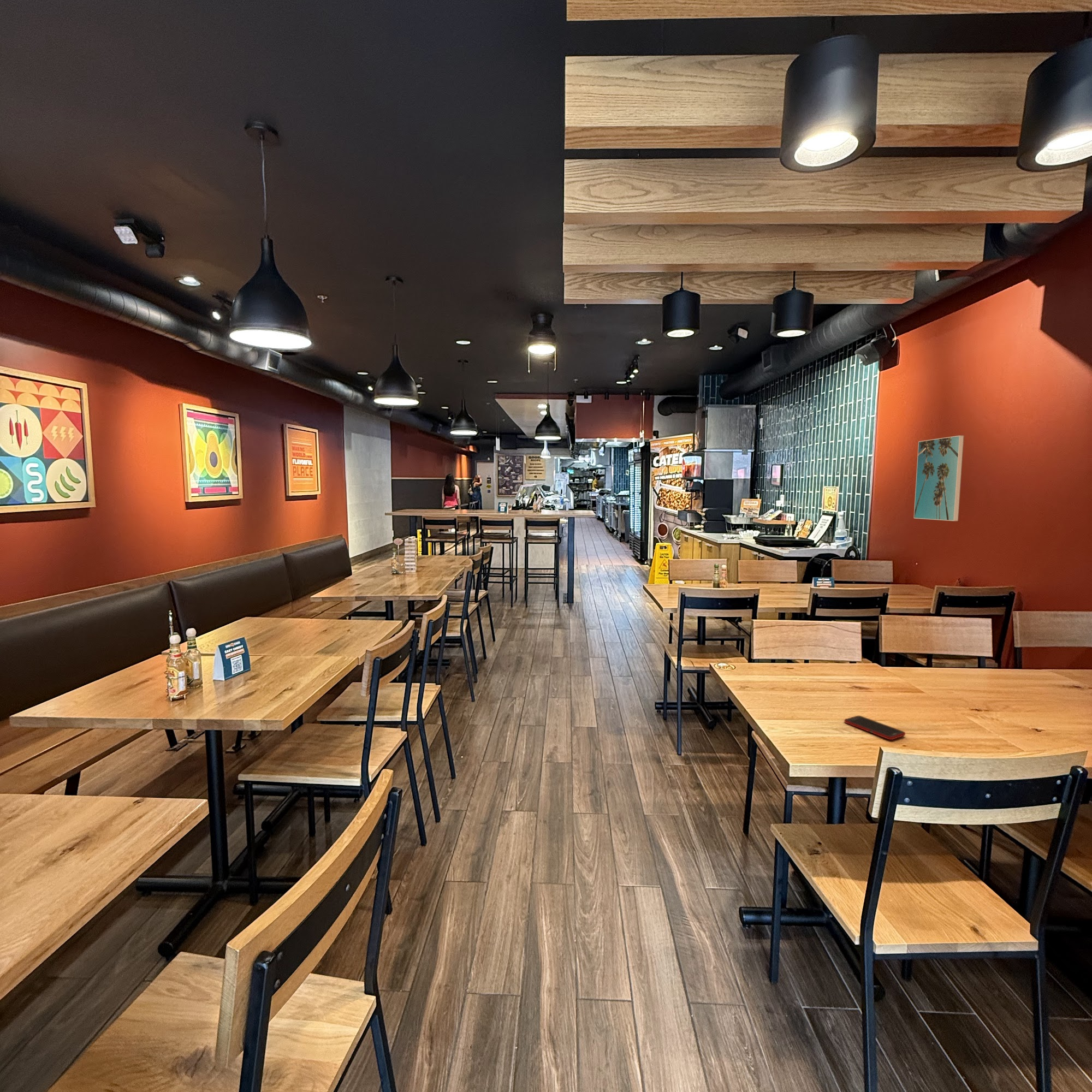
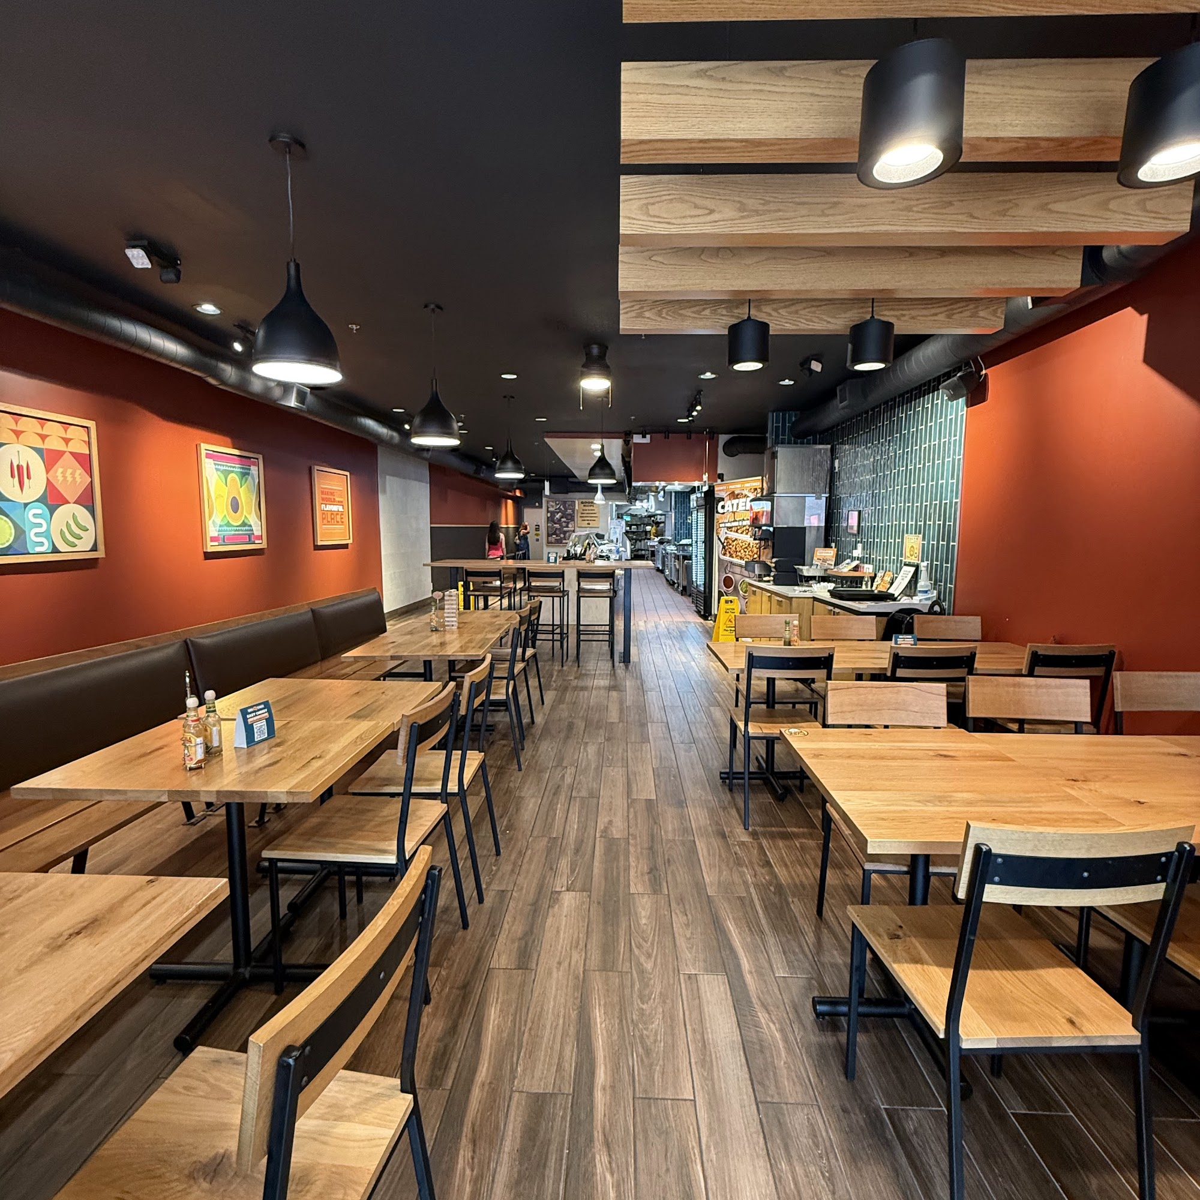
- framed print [913,435,965,521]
- cell phone [844,715,906,740]
